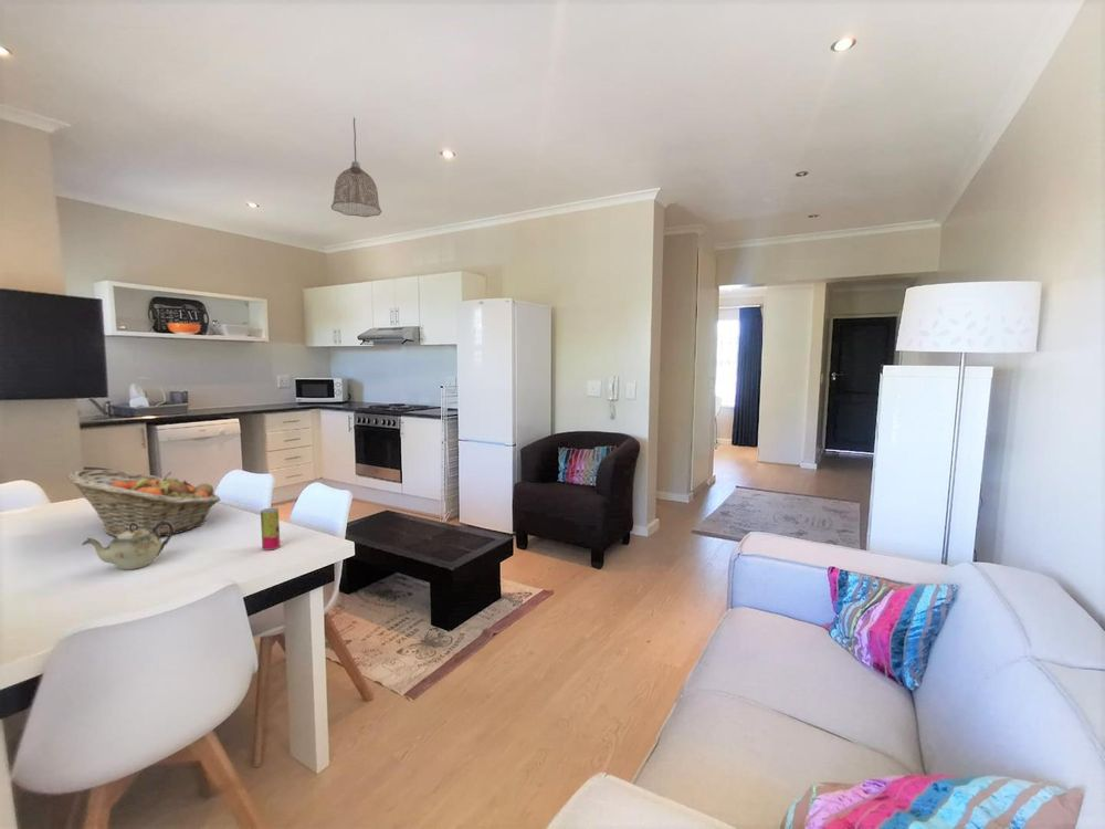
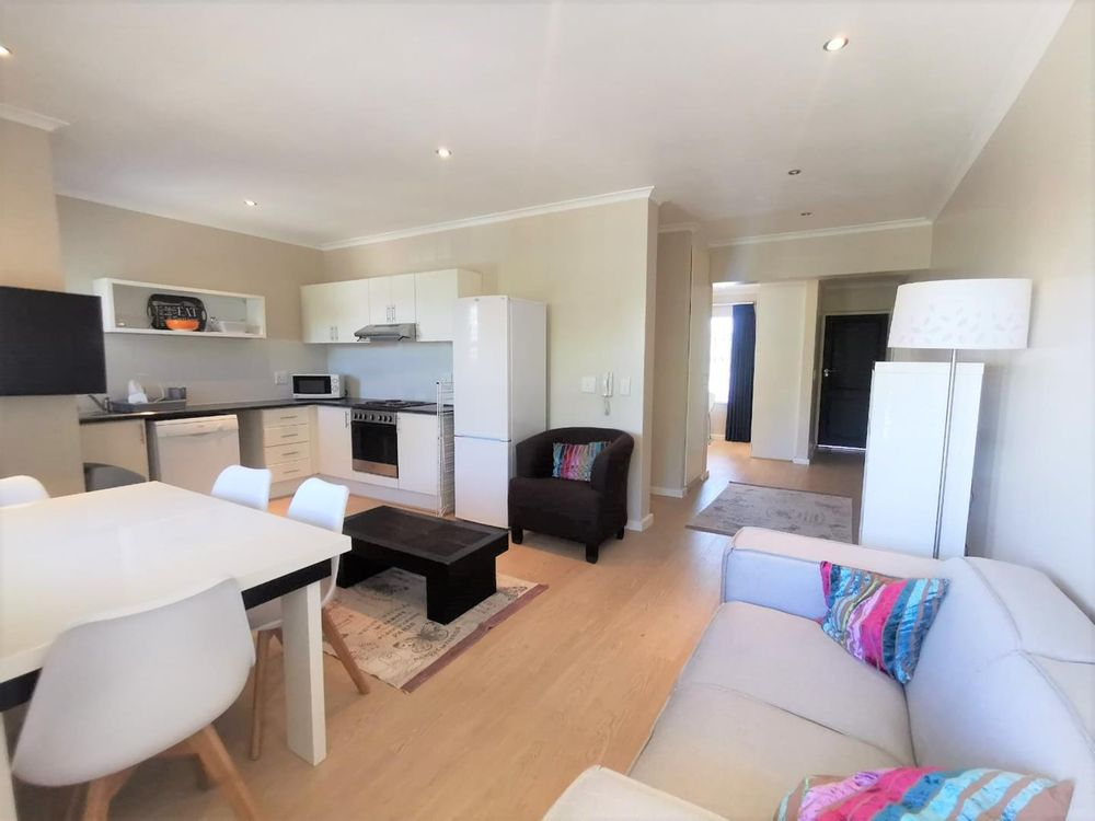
- teapot [81,521,173,570]
- beverage can [260,507,282,552]
- pendant lamp [330,116,382,218]
- fruit basket [66,469,221,538]
